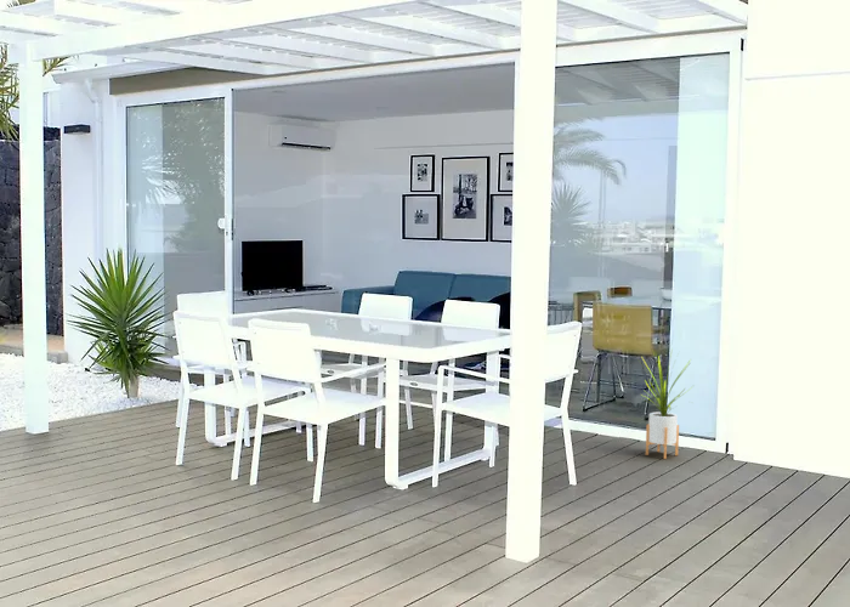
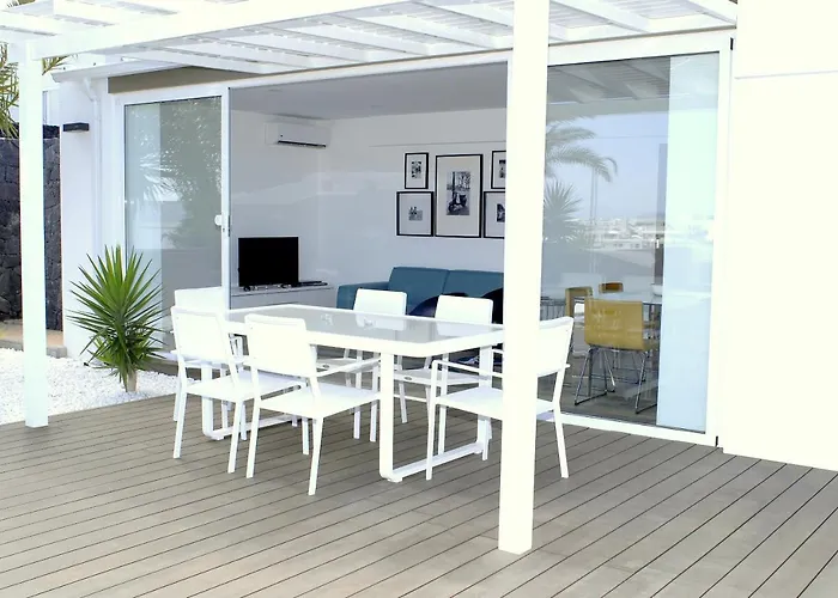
- house plant [638,347,696,460]
